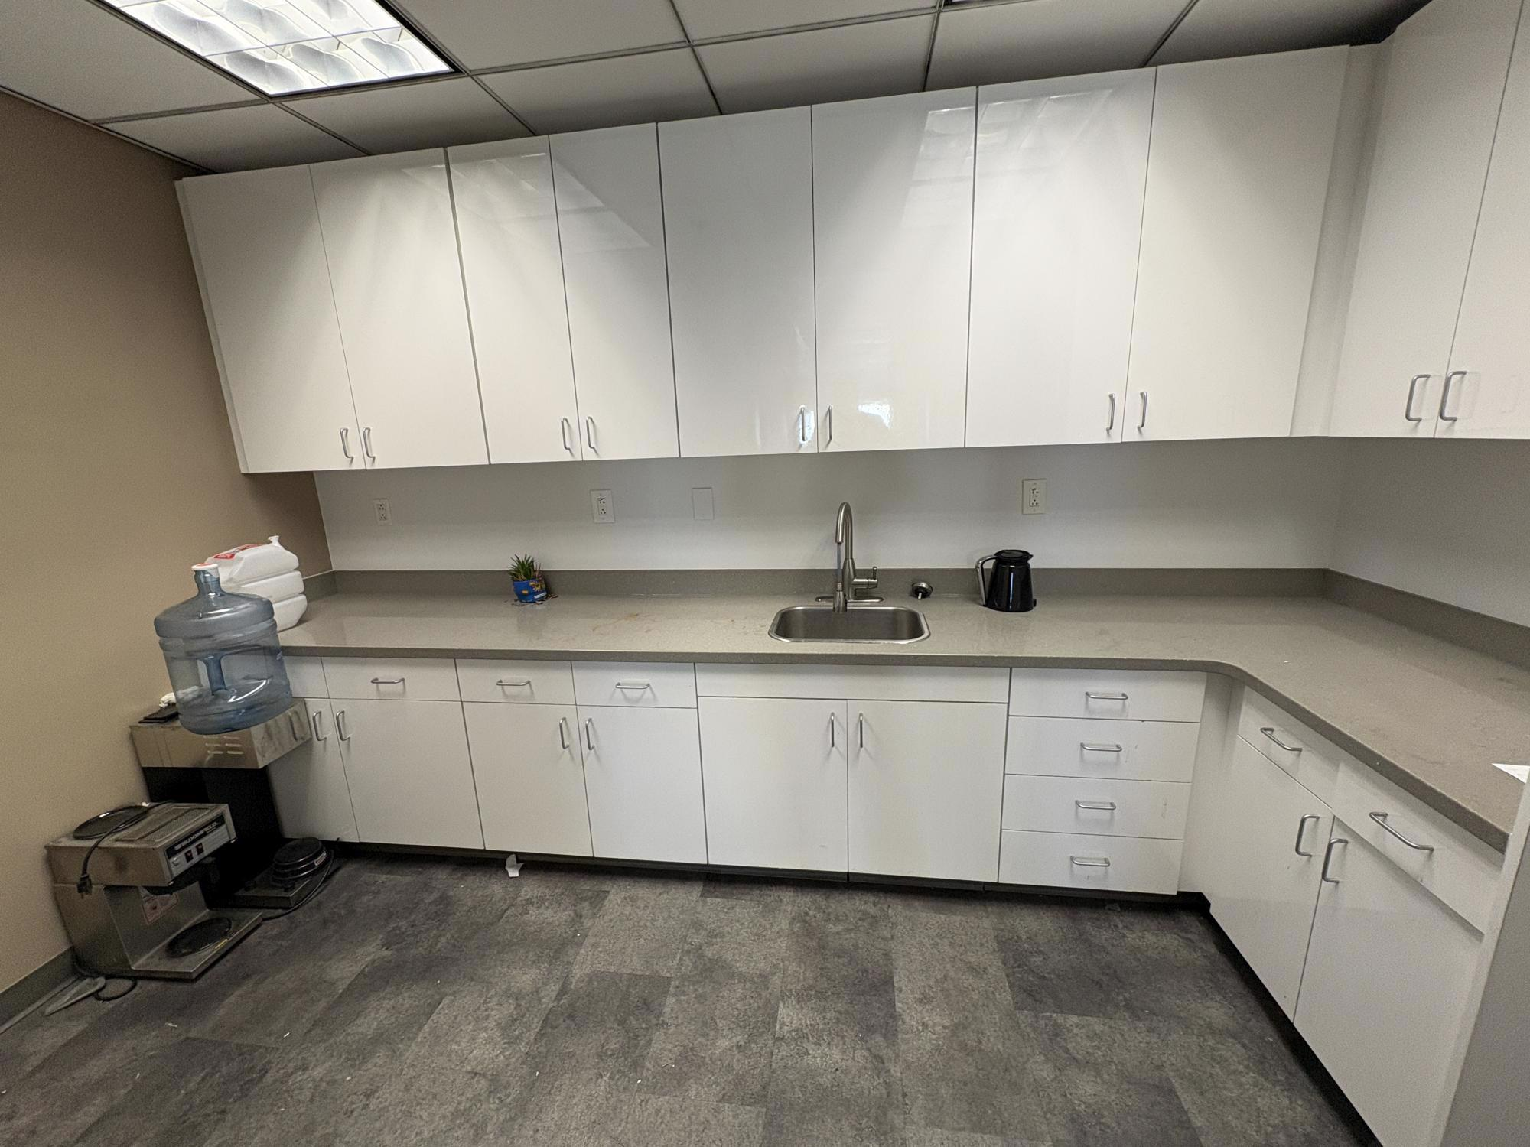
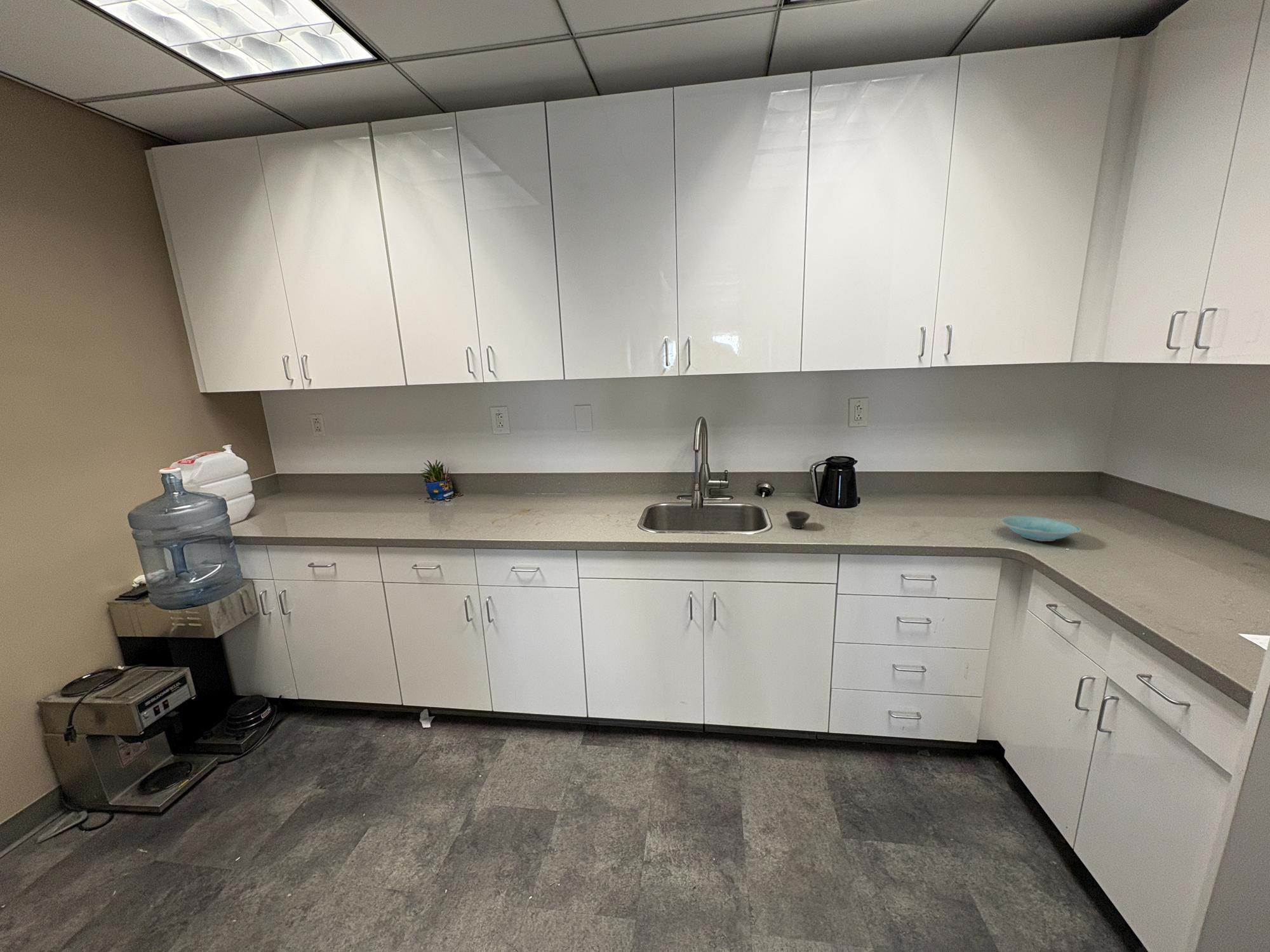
+ cup [785,510,811,529]
+ bowl [999,515,1081,542]
